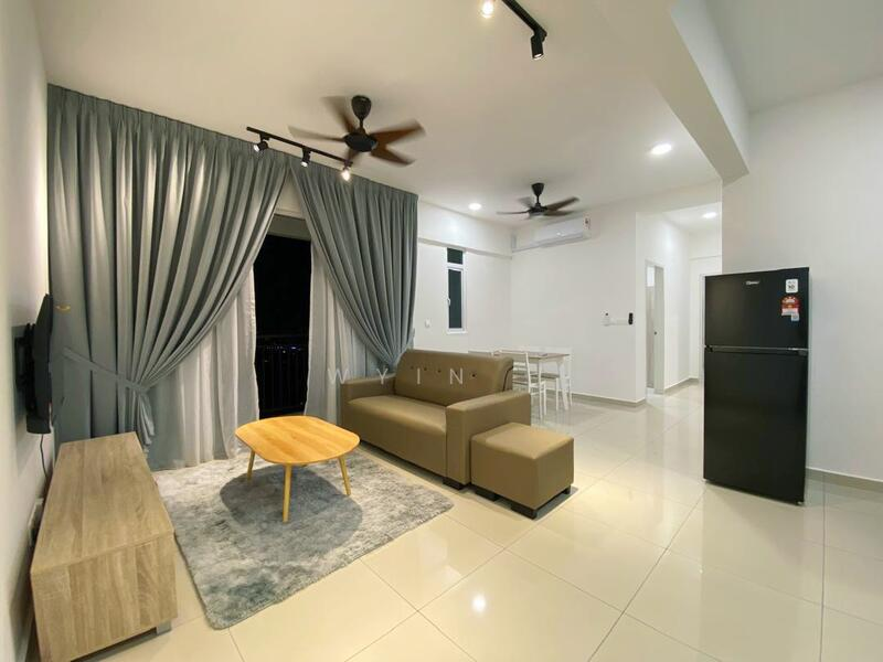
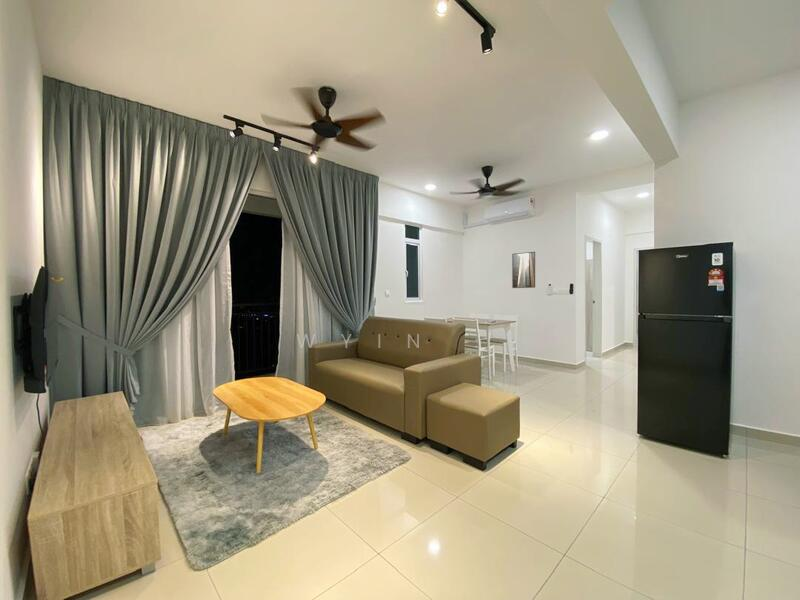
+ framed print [511,251,536,289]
